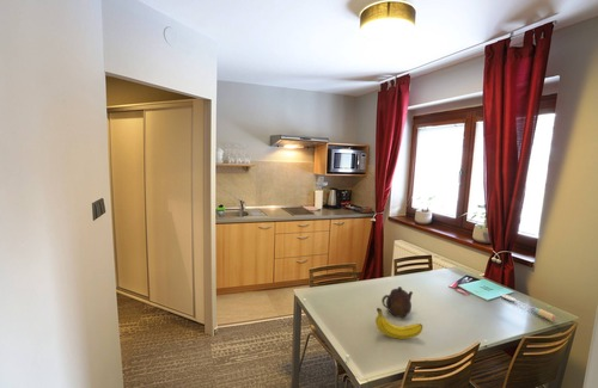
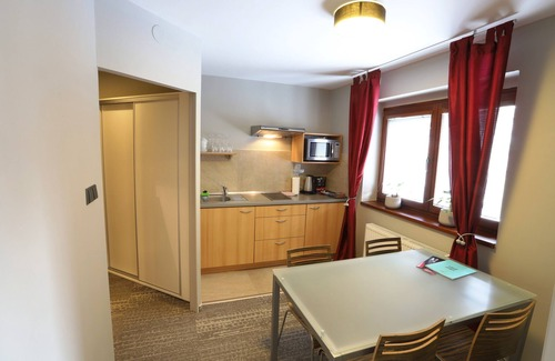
- fruit [374,307,423,340]
- spoon [500,292,557,322]
- teapot [380,285,414,319]
